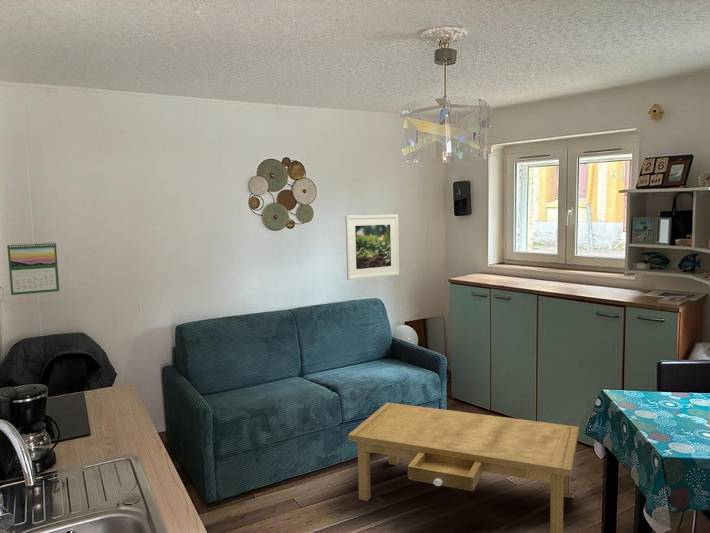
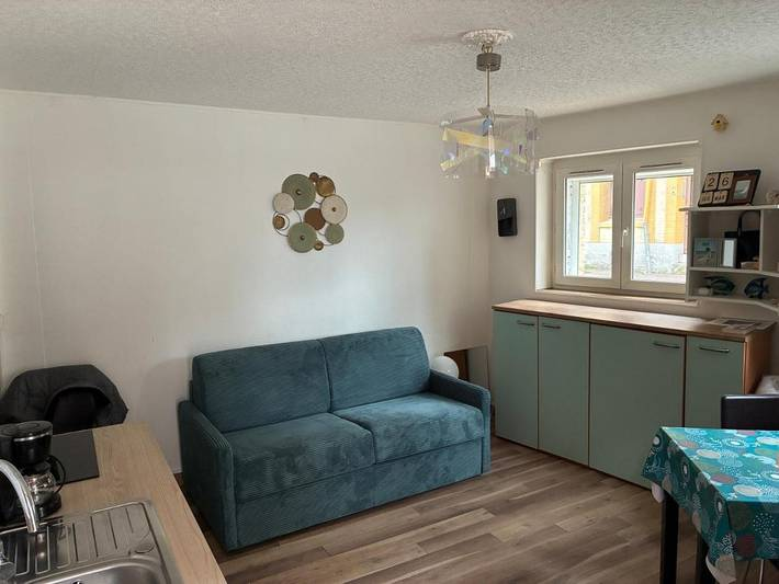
- coffee table [347,401,580,533]
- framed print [344,214,400,281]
- calendar [6,241,60,296]
